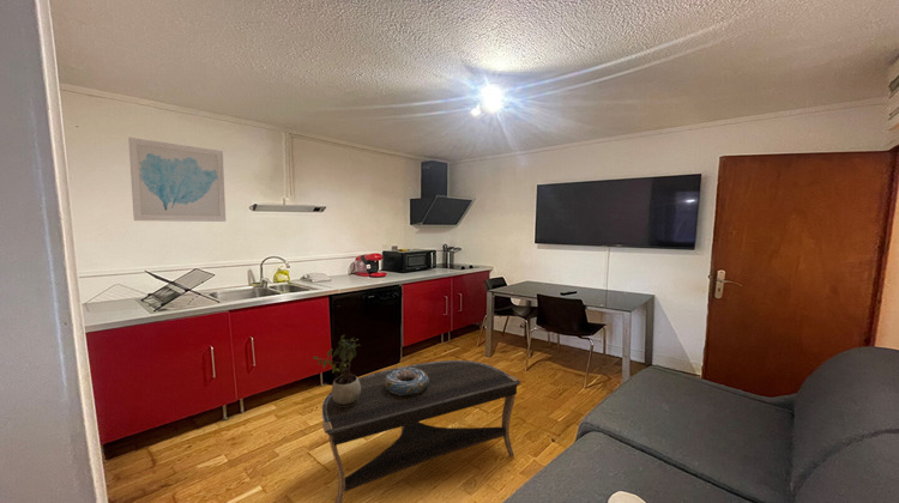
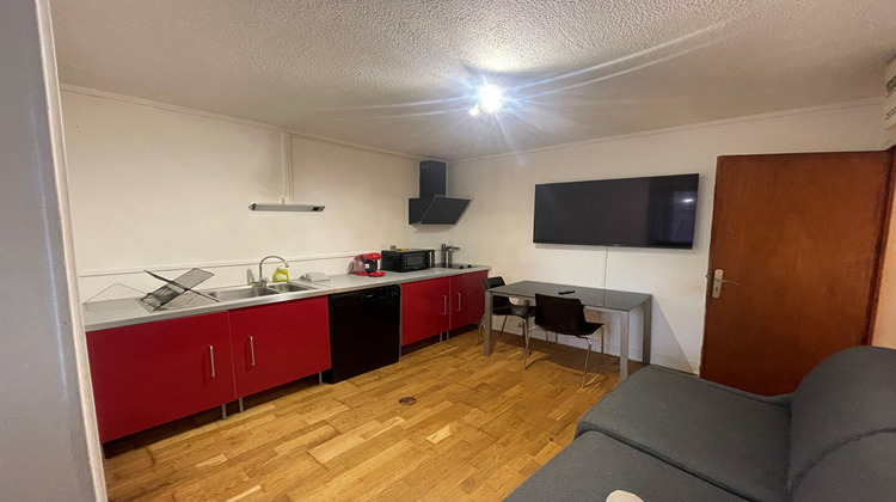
- coffee table [321,359,521,503]
- decorative bowl [385,368,429,395]
- potted plant [312,334,362,407]
- wall art [127,137,227,223]
